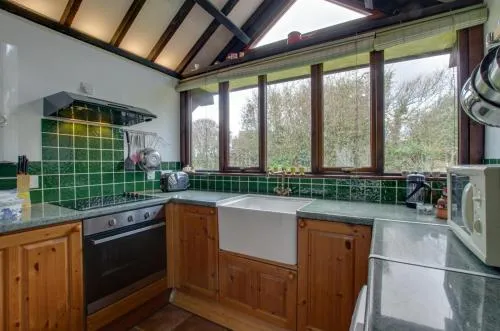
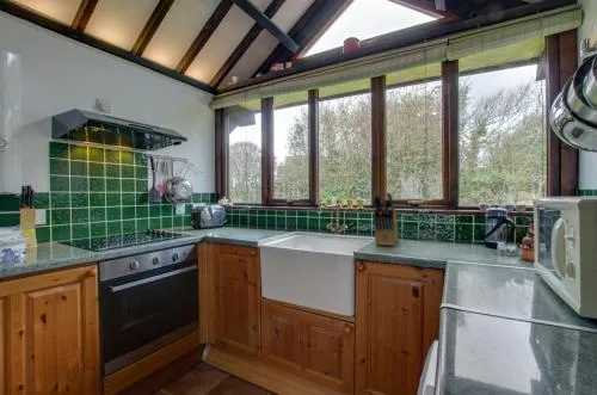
+ knife block [373,191,399,247]
